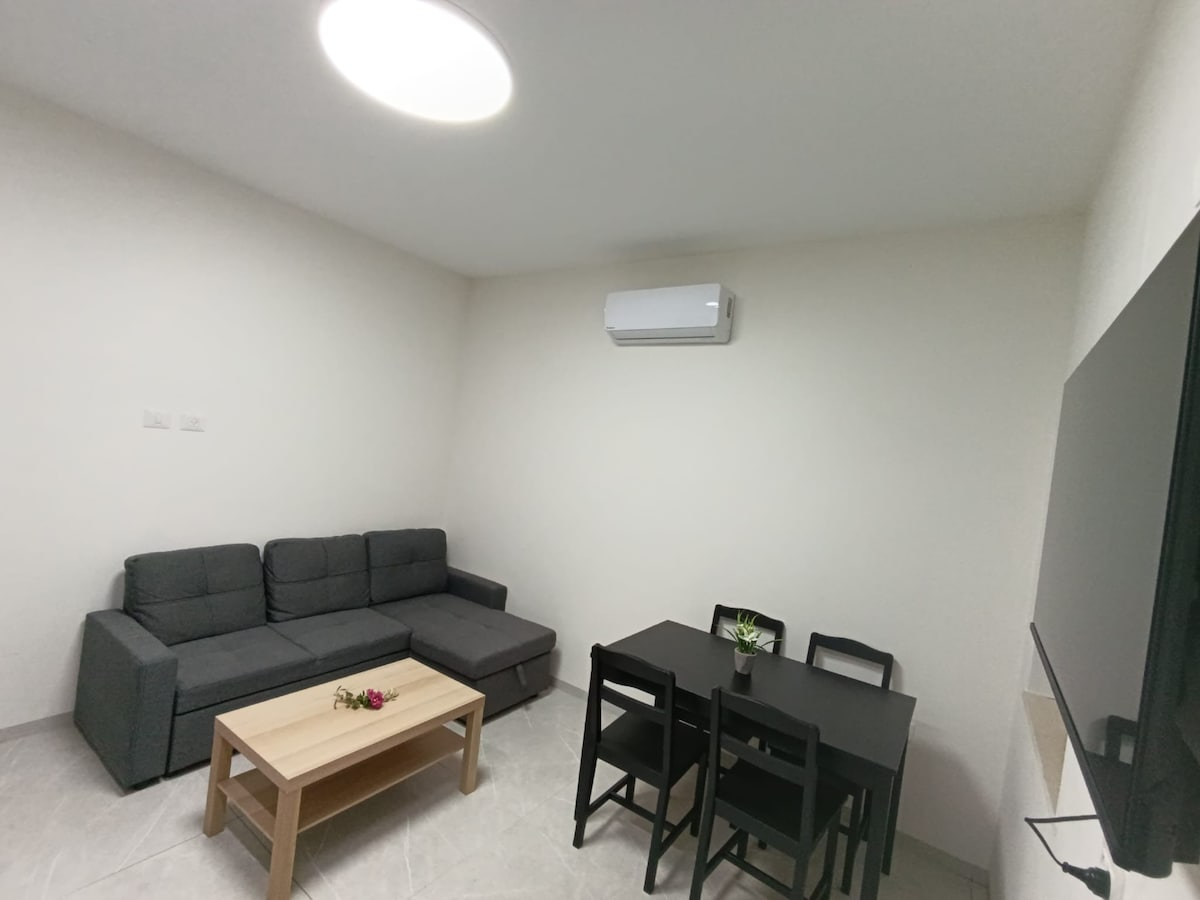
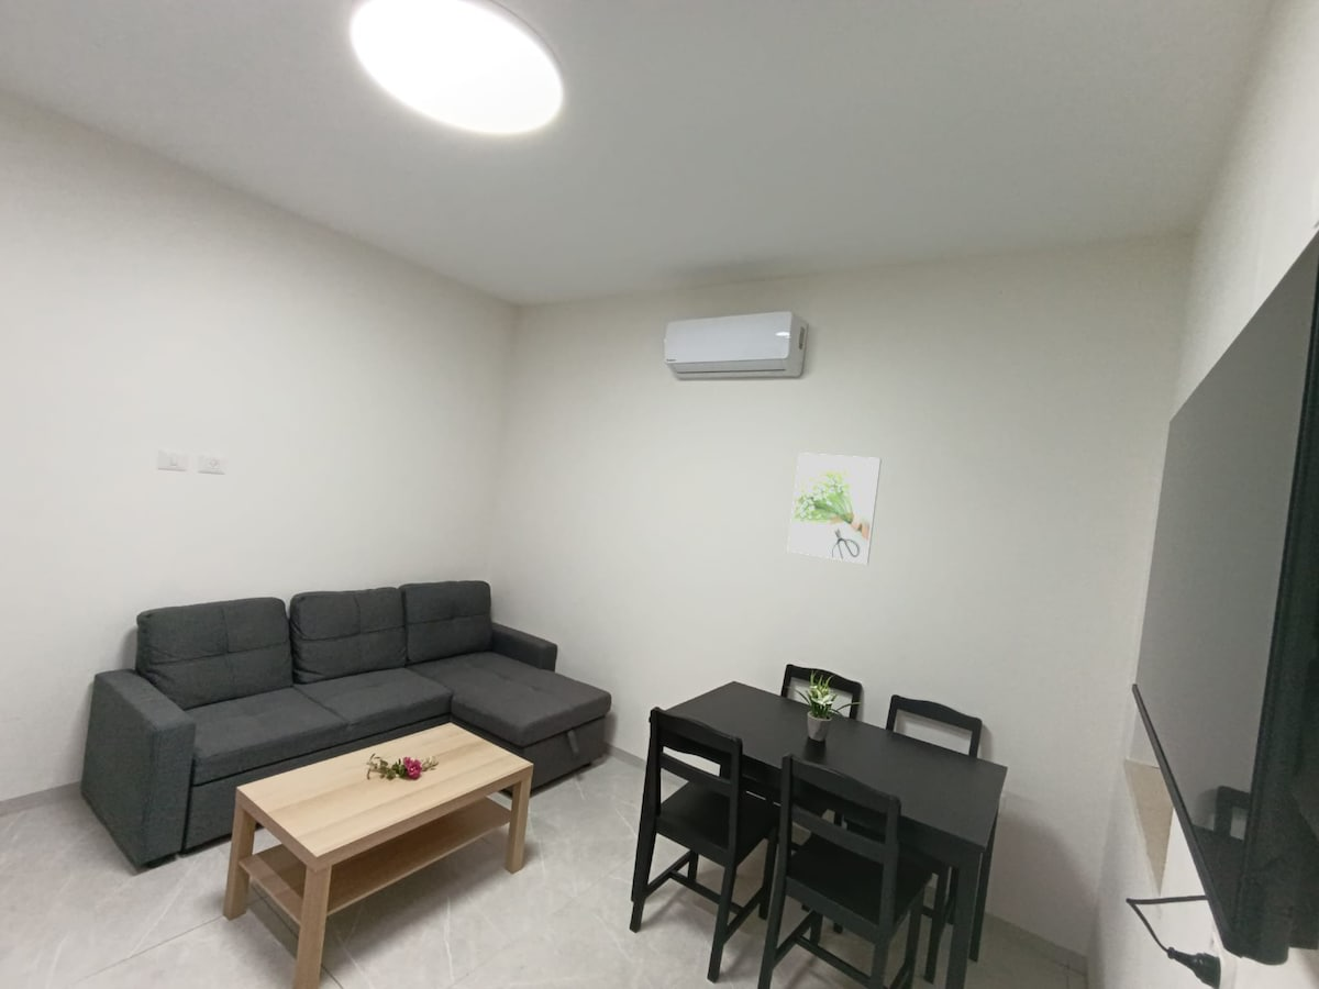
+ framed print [786,452,883,565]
